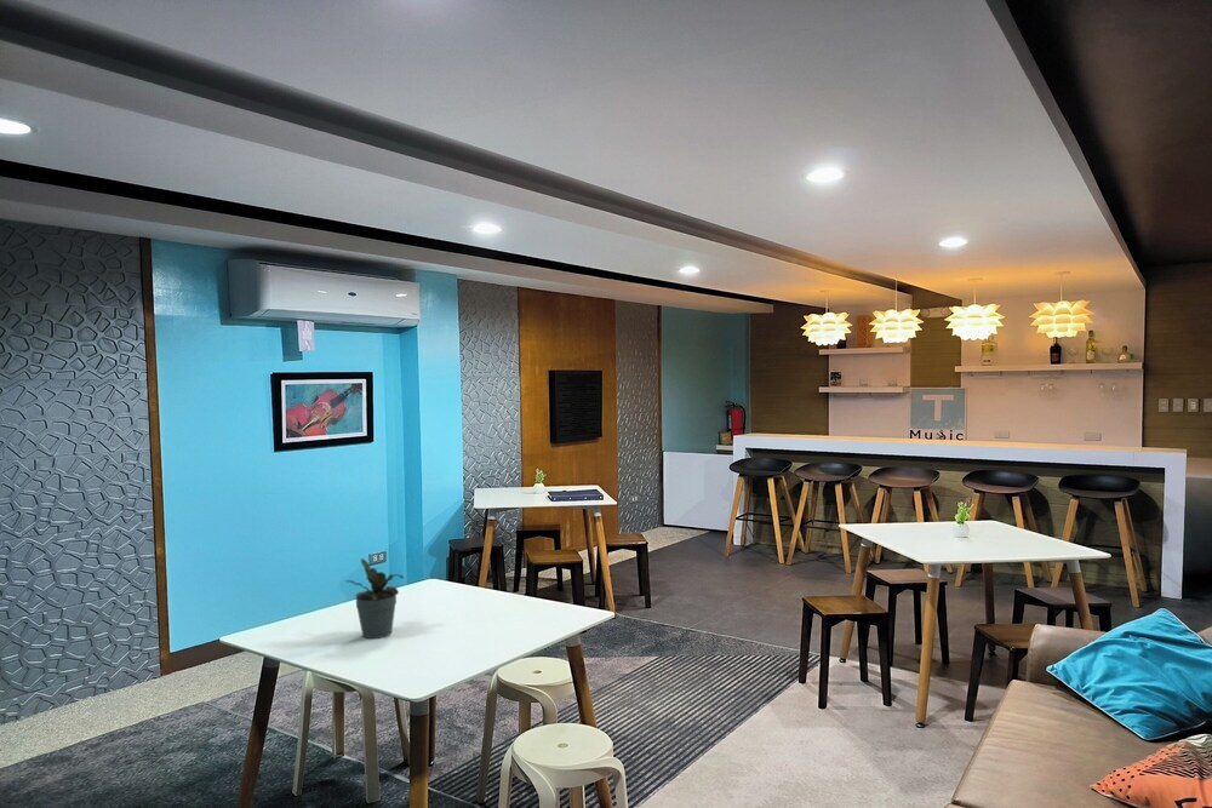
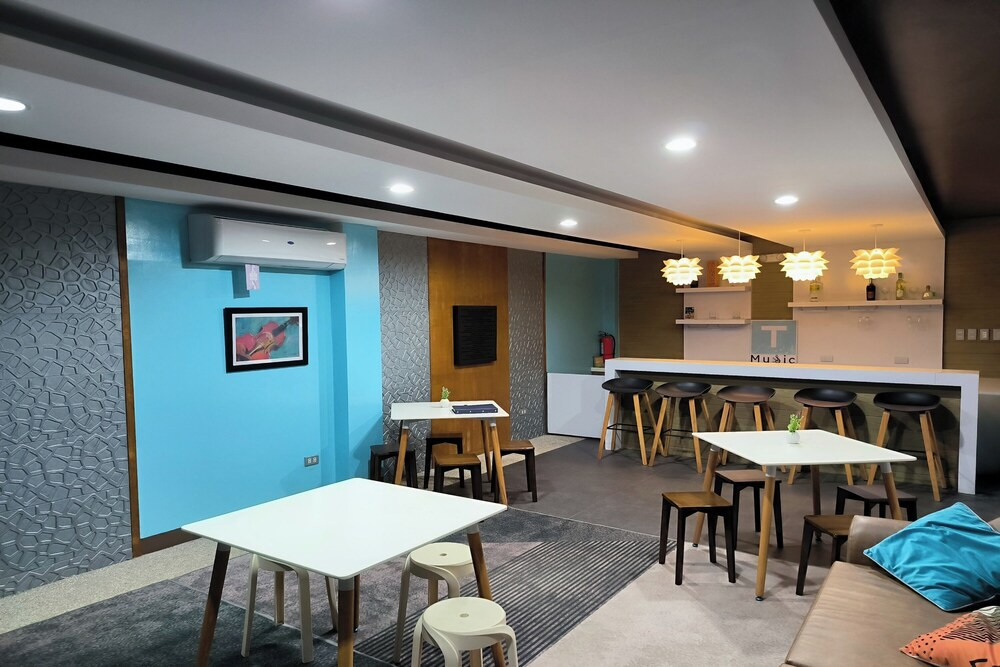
- potted plant [344,557,405,640]
